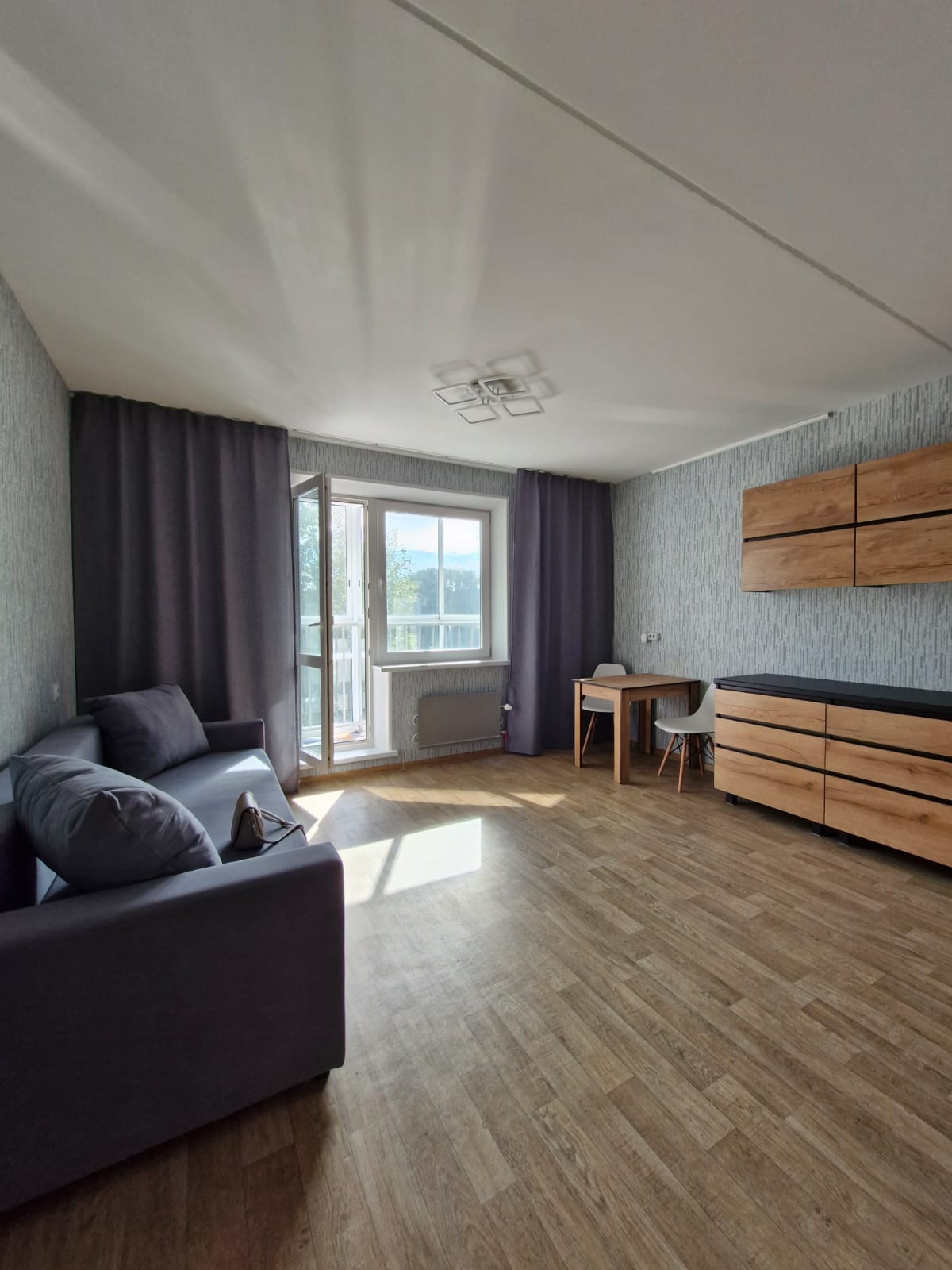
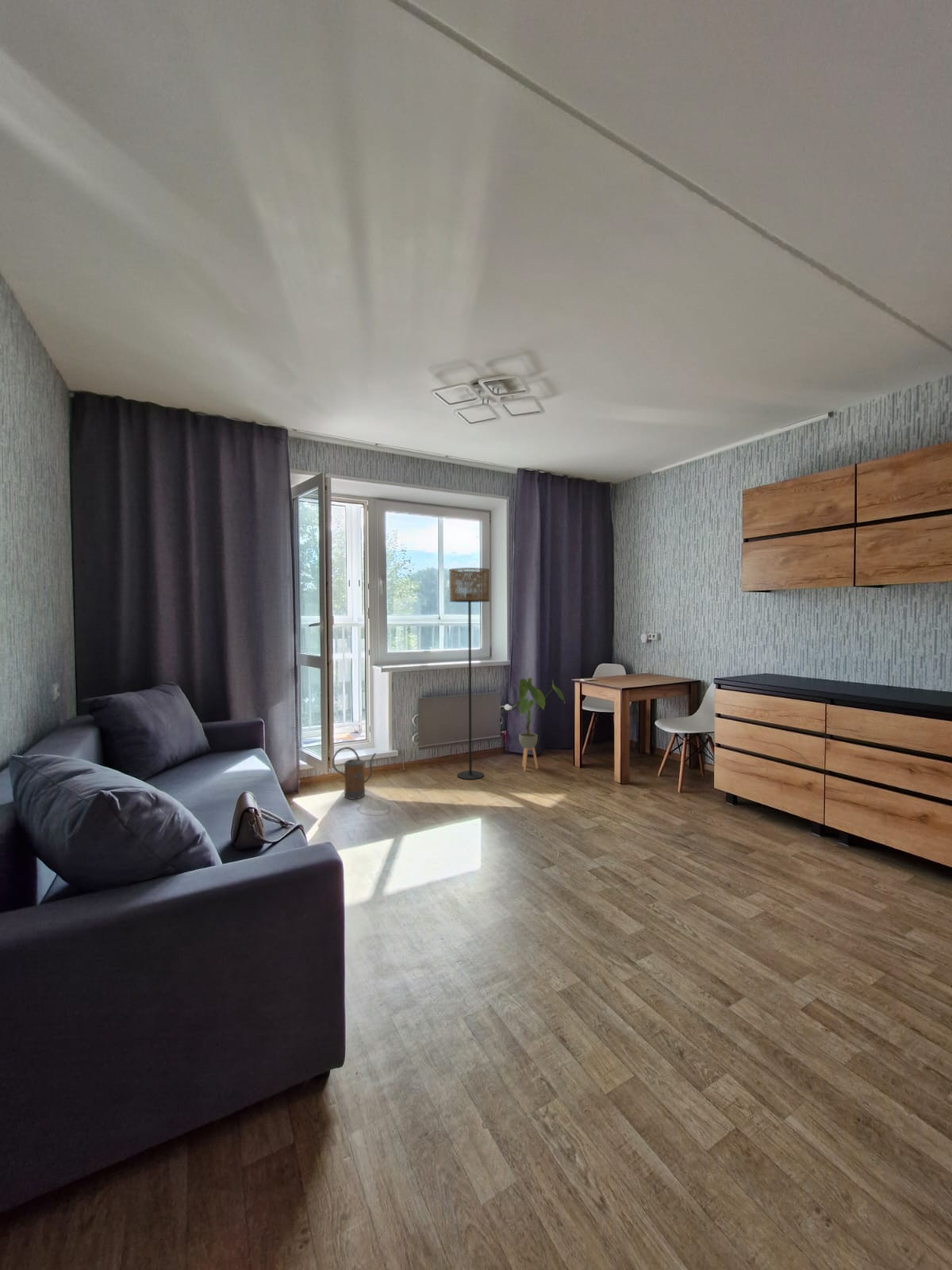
+ house plant [505,677,566,772]
+ floor lamp [448,567,490,780]
+ watering can [332,746,377,800]
